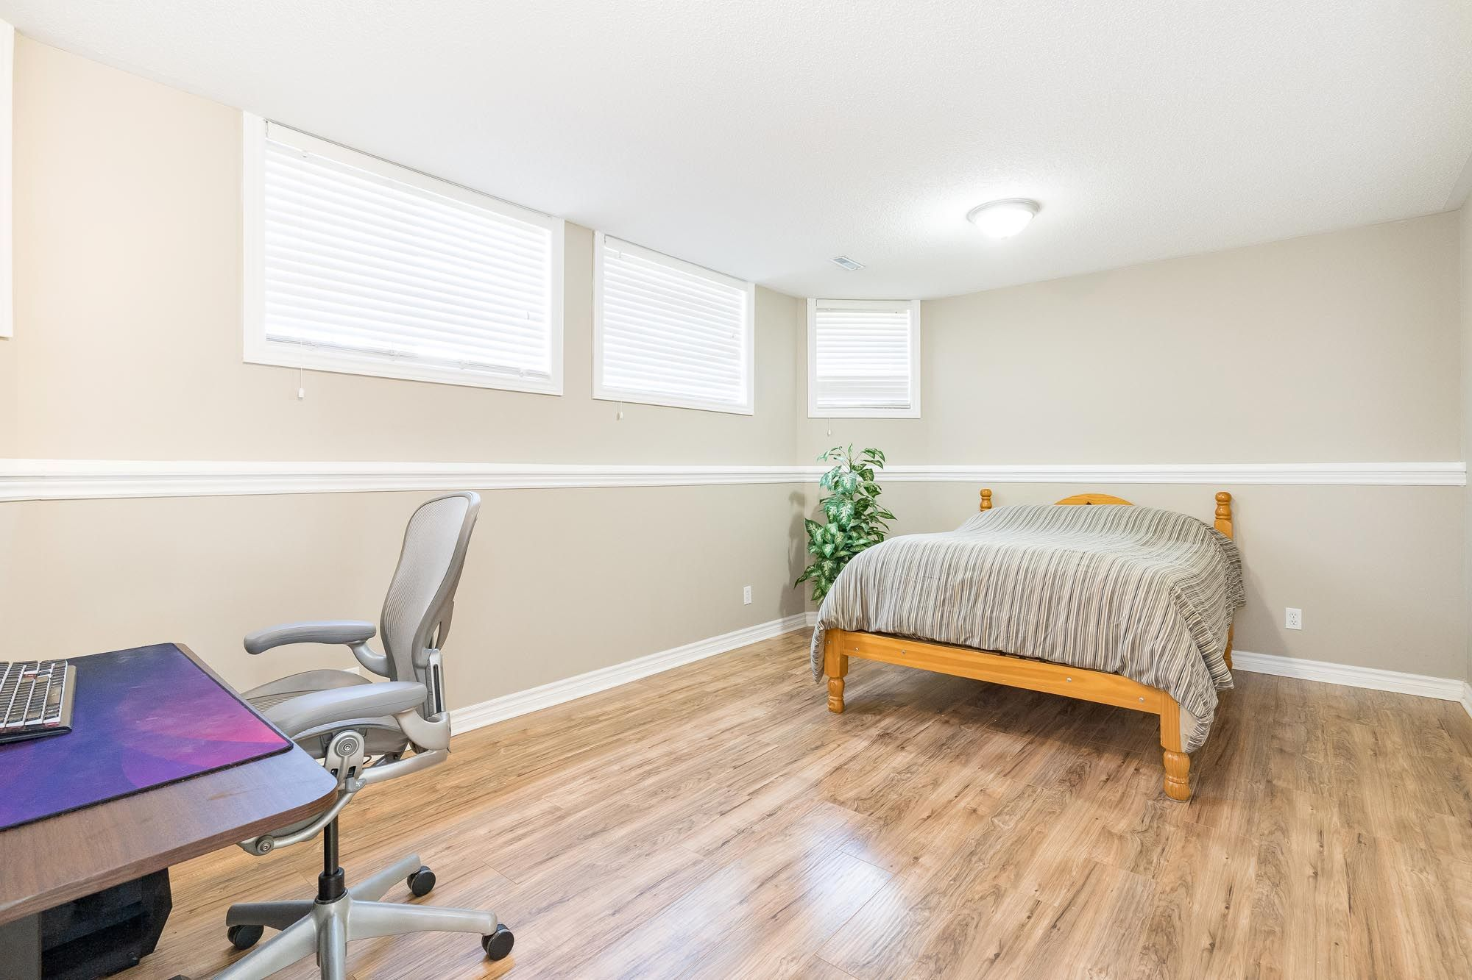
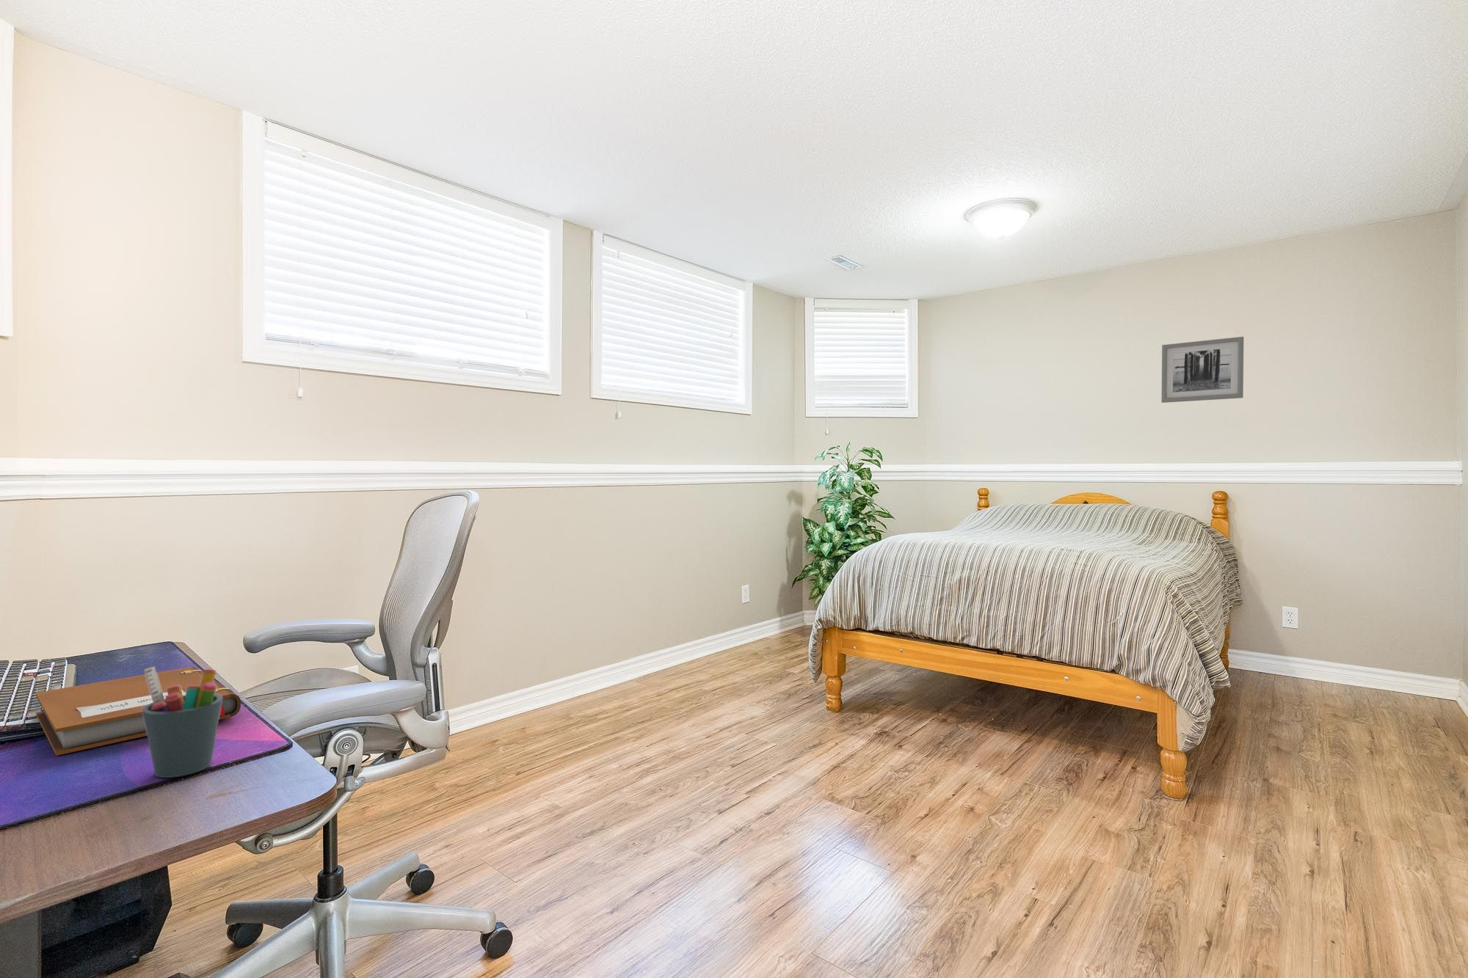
+ notebook [35,666,241,756]
+ pen holder [142,666,223,778]
+ wall art [1160,336,1244,404]
